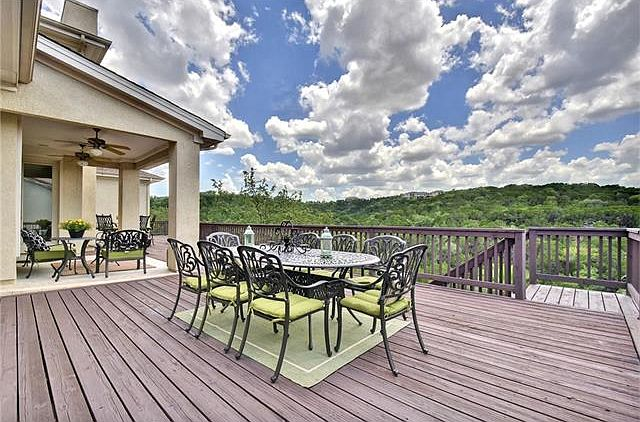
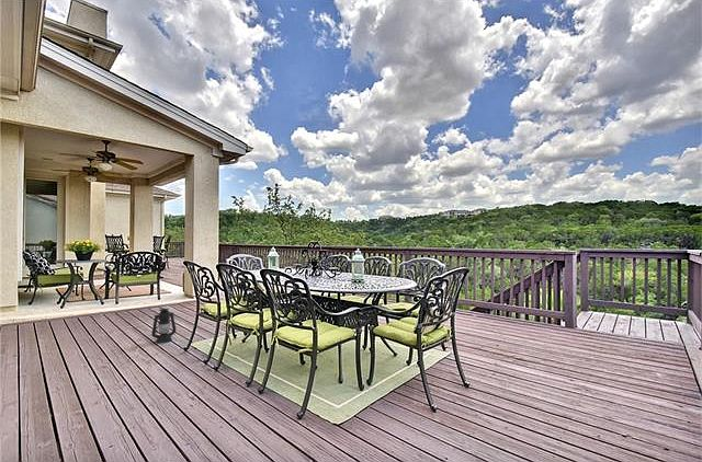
+ lantern [150,308,177,344]
